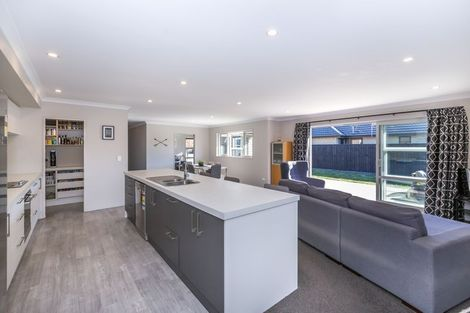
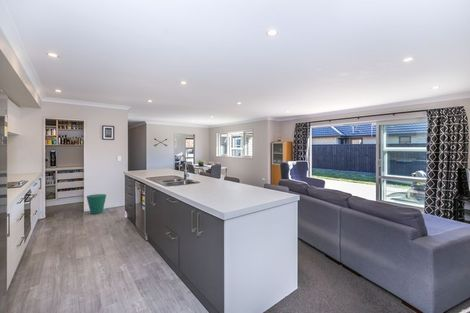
+ waste bin [86,193,107,215]
